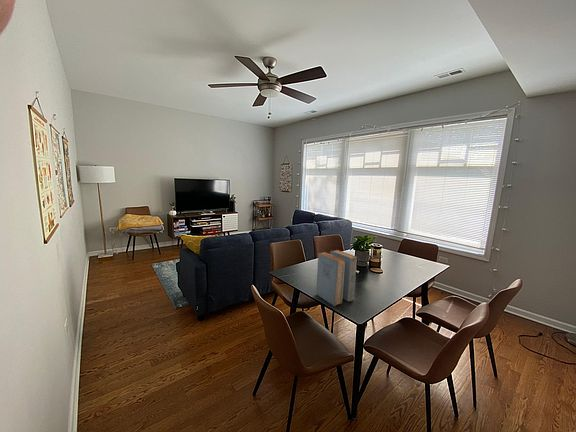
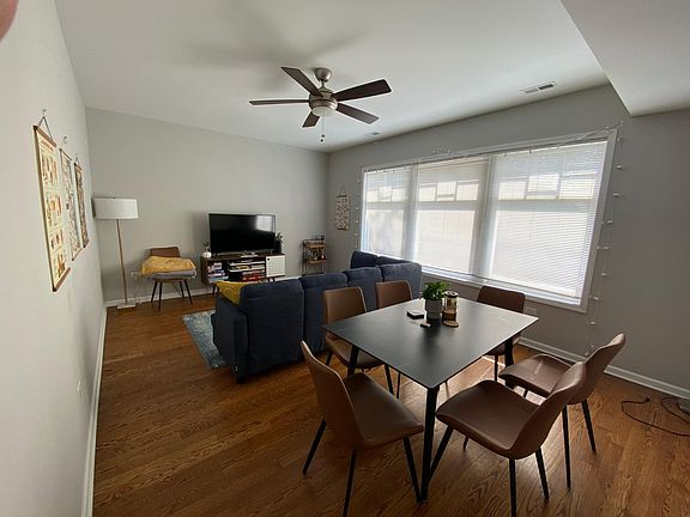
- book [315,249,358,307]
